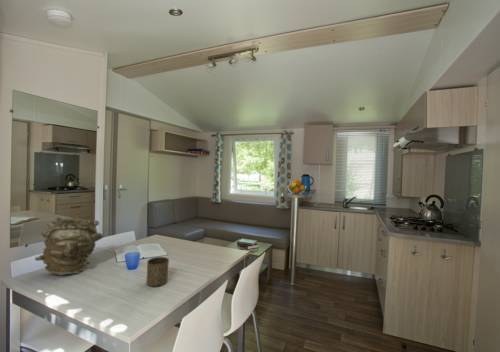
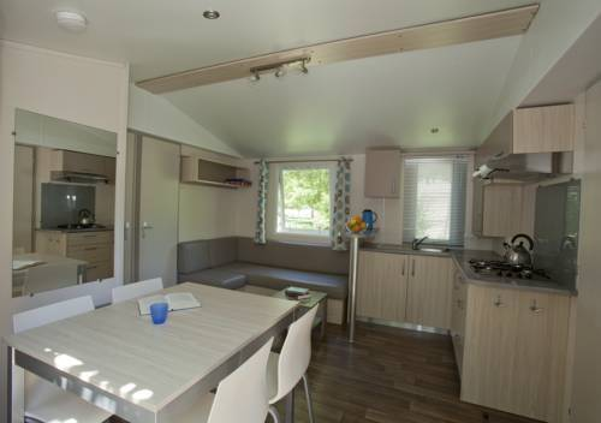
- cup [146,256,170,288]
- vase [34,215,104,276]
